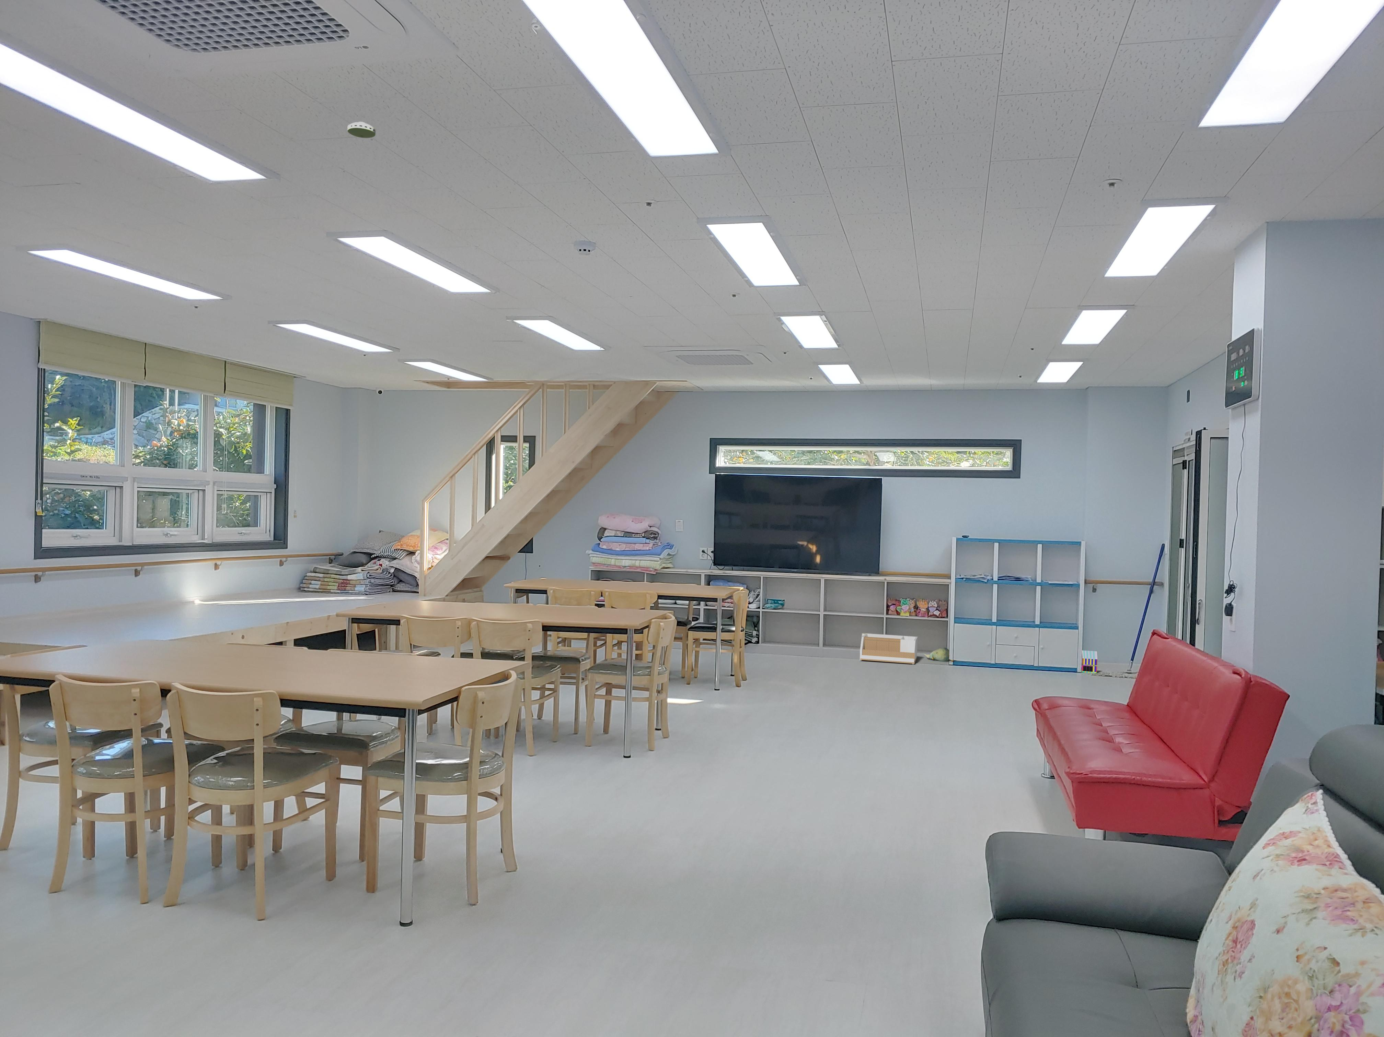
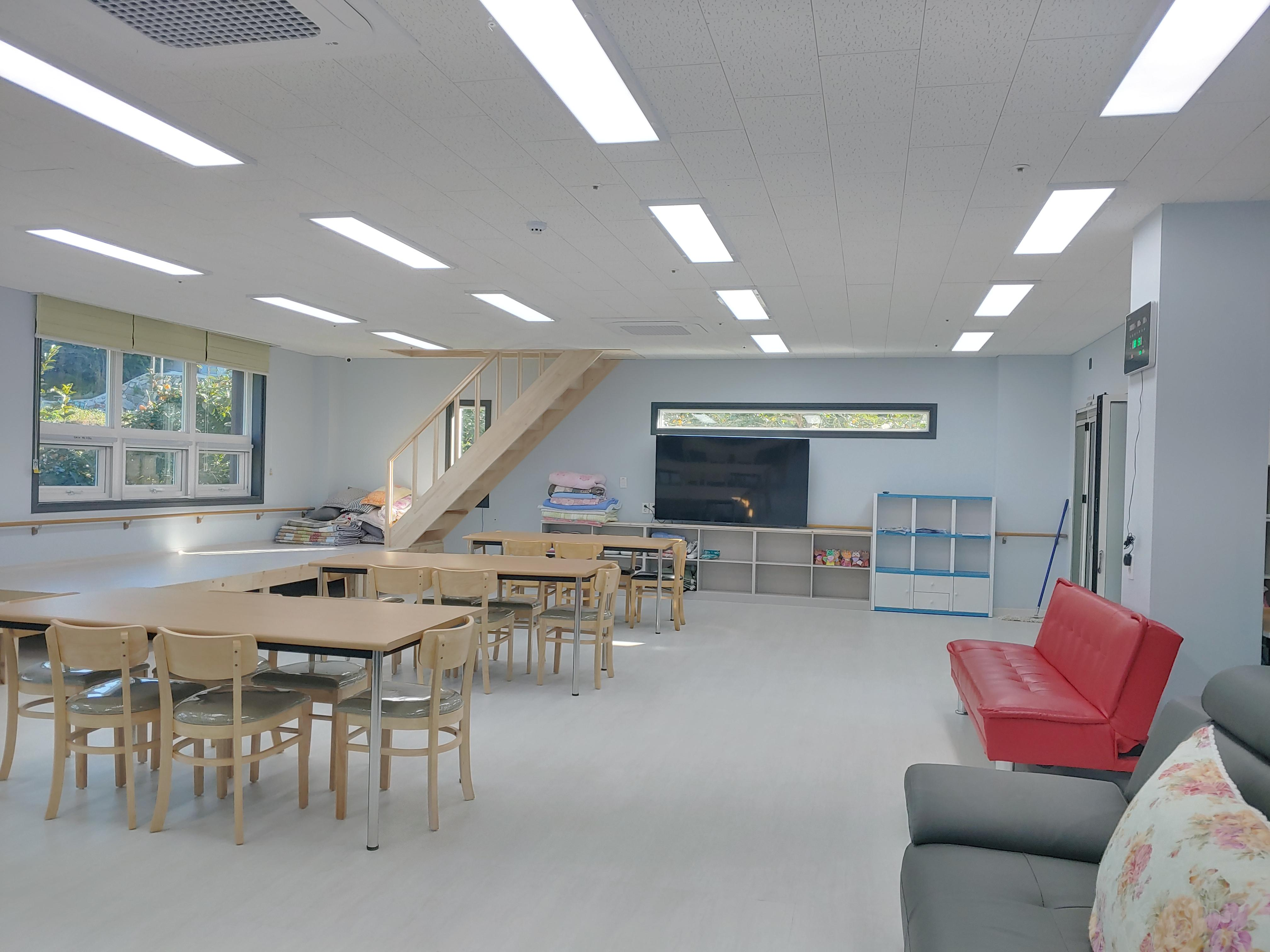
- storage bin [860,633,918,664]
- smoke detector [347,121,376,138]
- plush toy [923,647,955,662]
- toy house [1081,650,1097,673]
